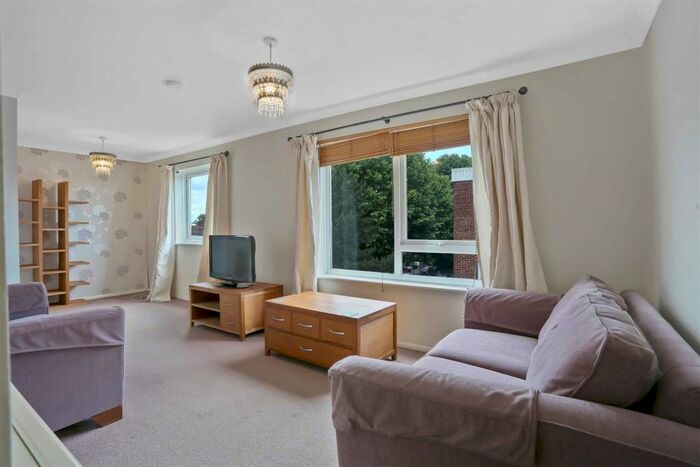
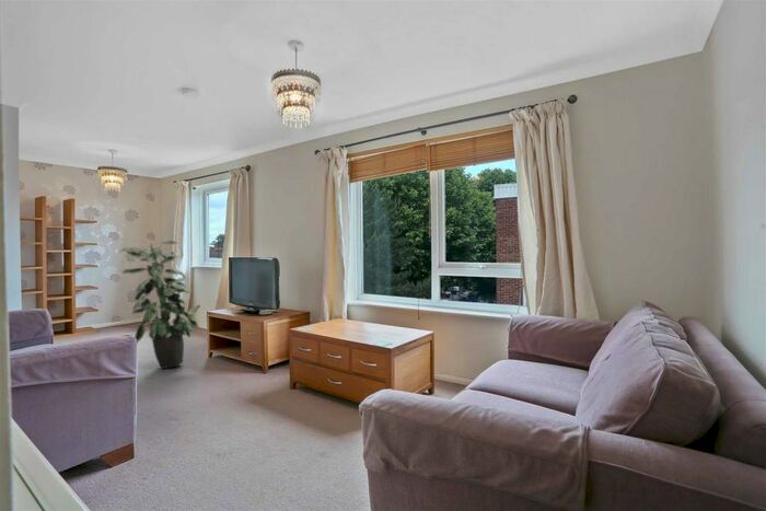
+ indoor plant [119,240,201,370]
